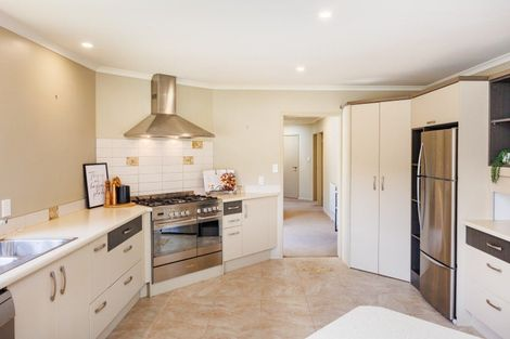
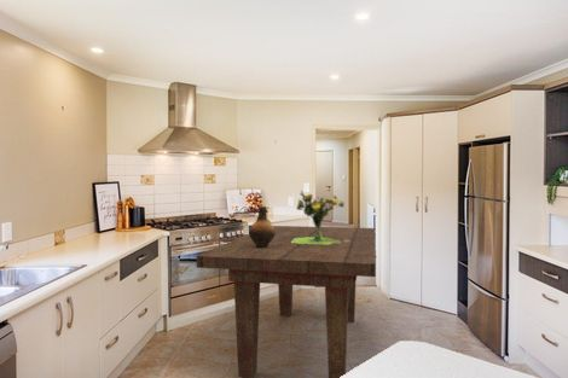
+ bouquet [291,190,349,244]
+ ceramic jug [248,205,276,248]
+ dining table [196,225,377,378]
